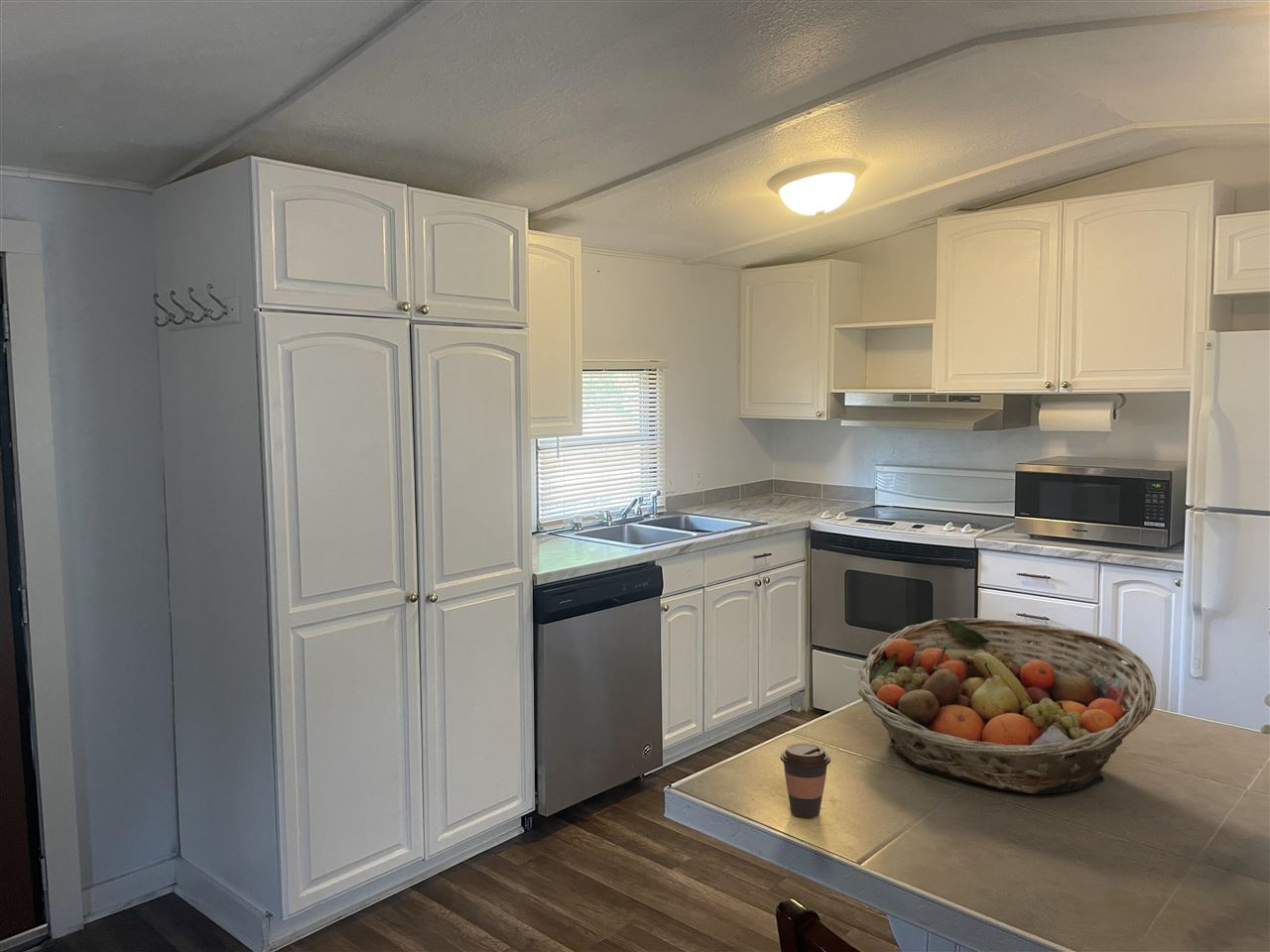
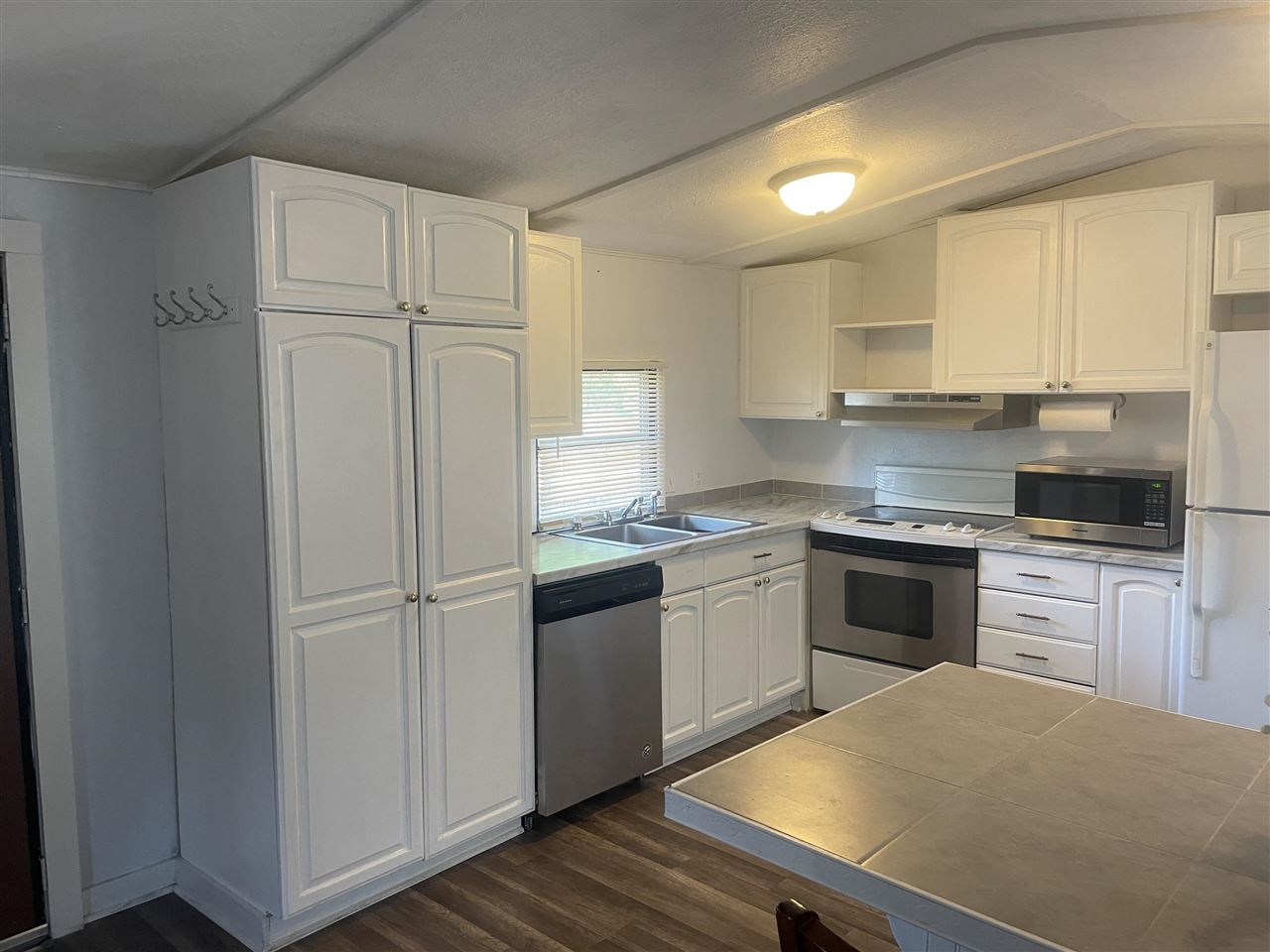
- fruit basket [856,617,1157,794]
- coffee cup [779,742,831,819]
